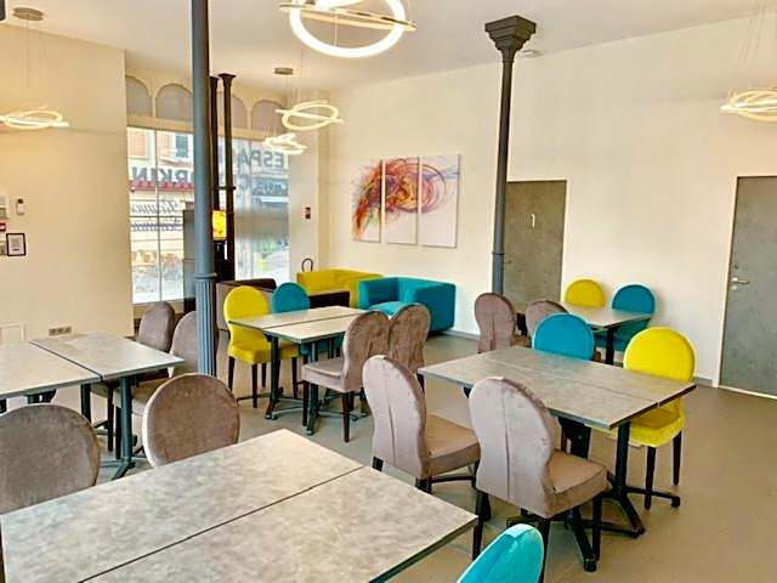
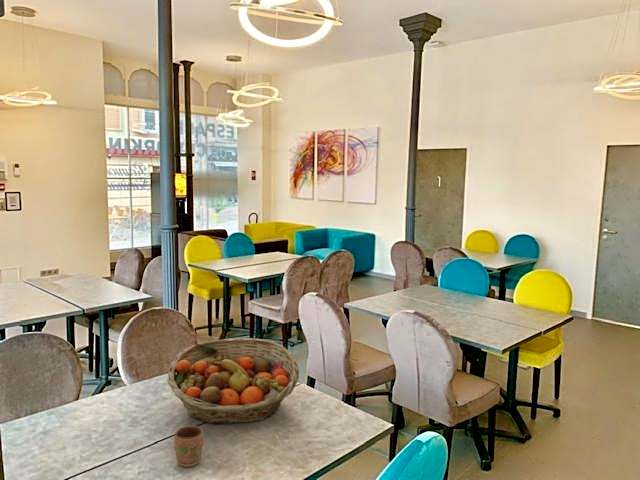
+ fruit basket [166,337,300,425]
+ mug [173,425,204,468]
